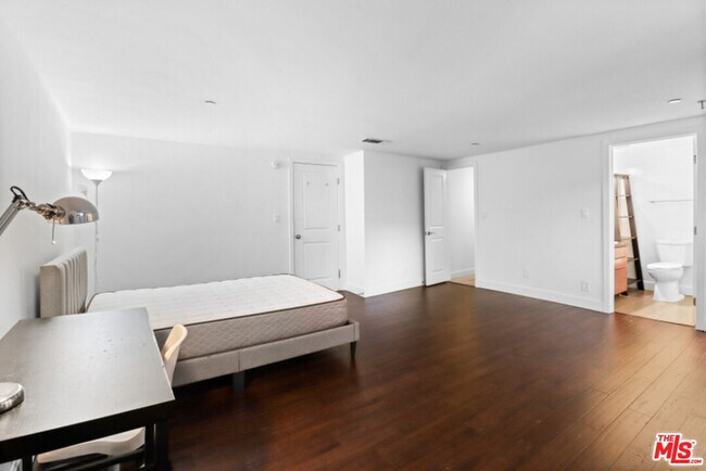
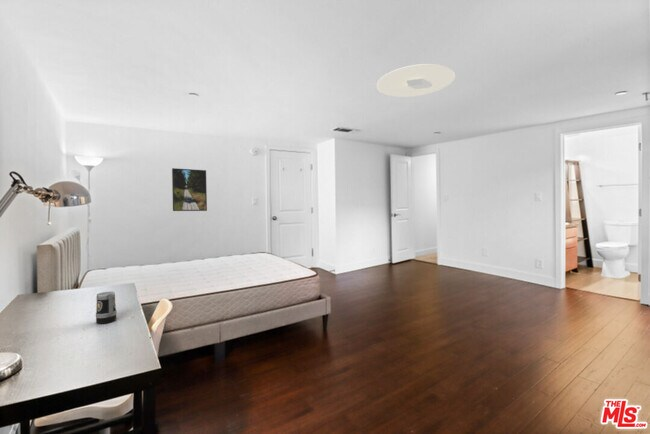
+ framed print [171,167,208,212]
+ ceiling light [376,63,456,98]
+ mug [95,291,118,325]
